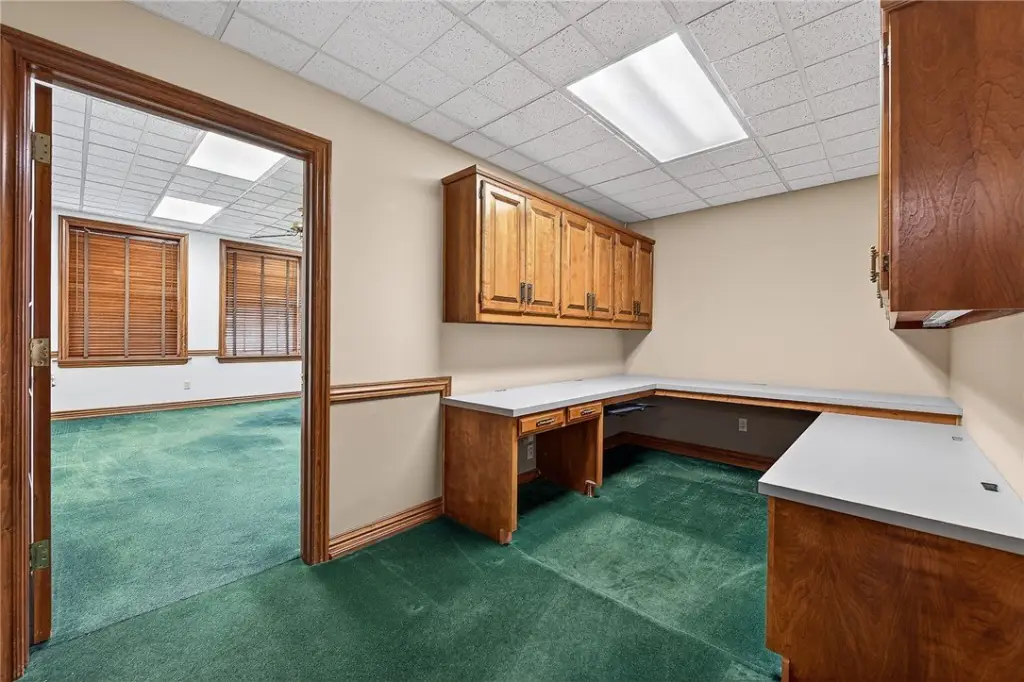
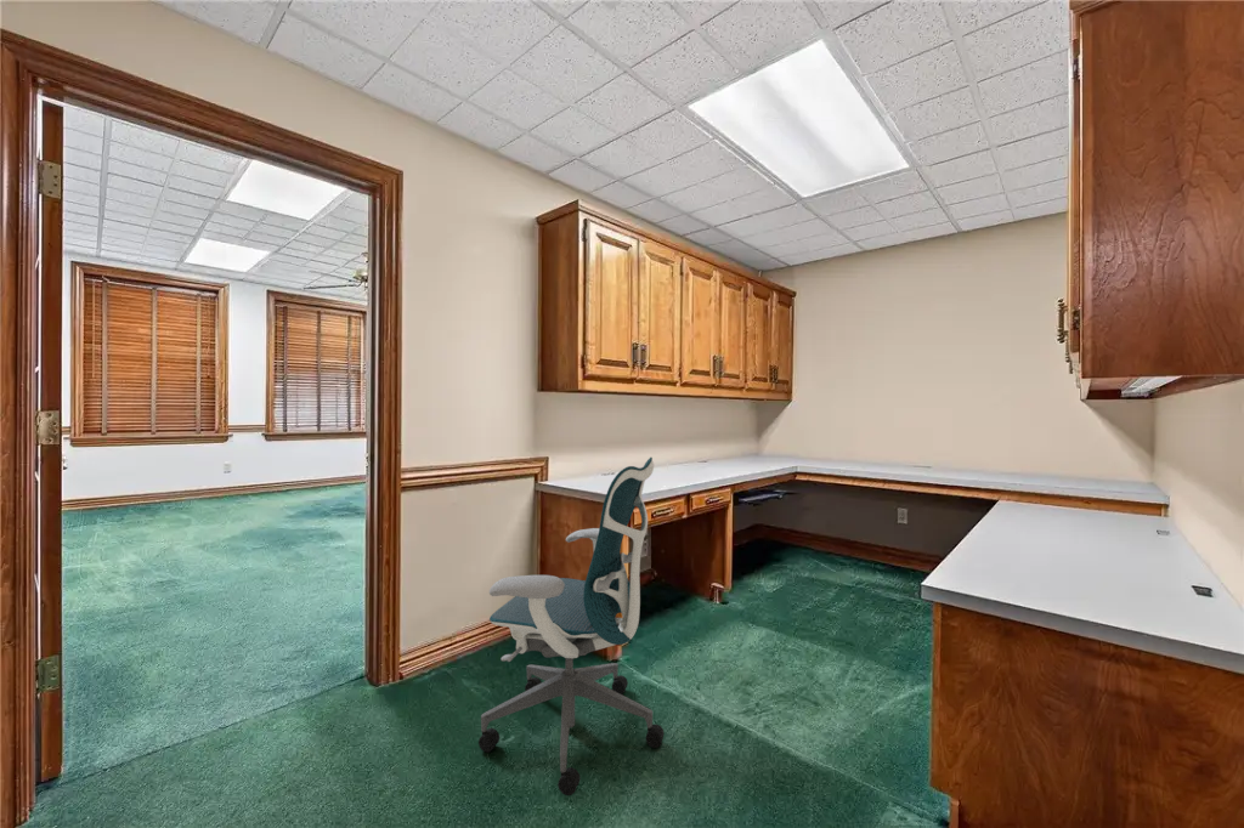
+ office chair [477,456,666,796]
